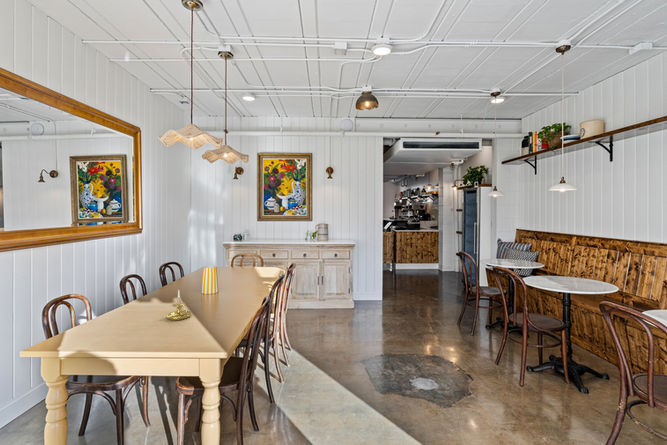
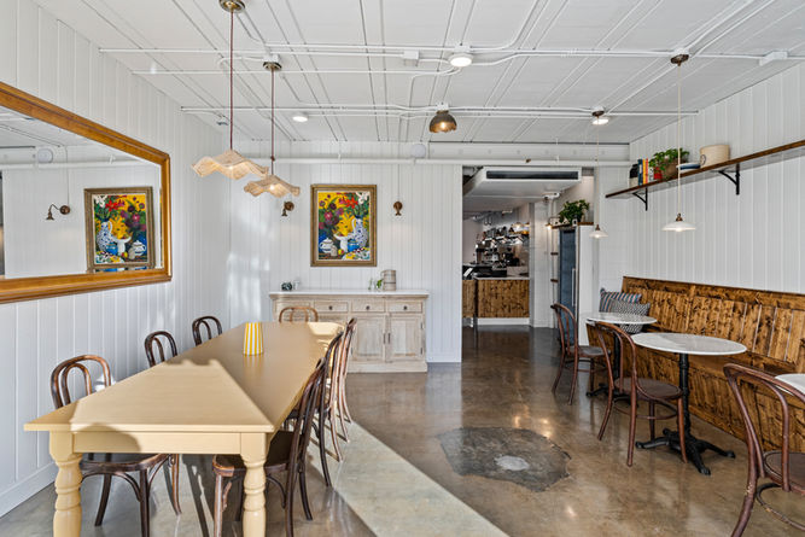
- candle holder [165,289,192,321]
